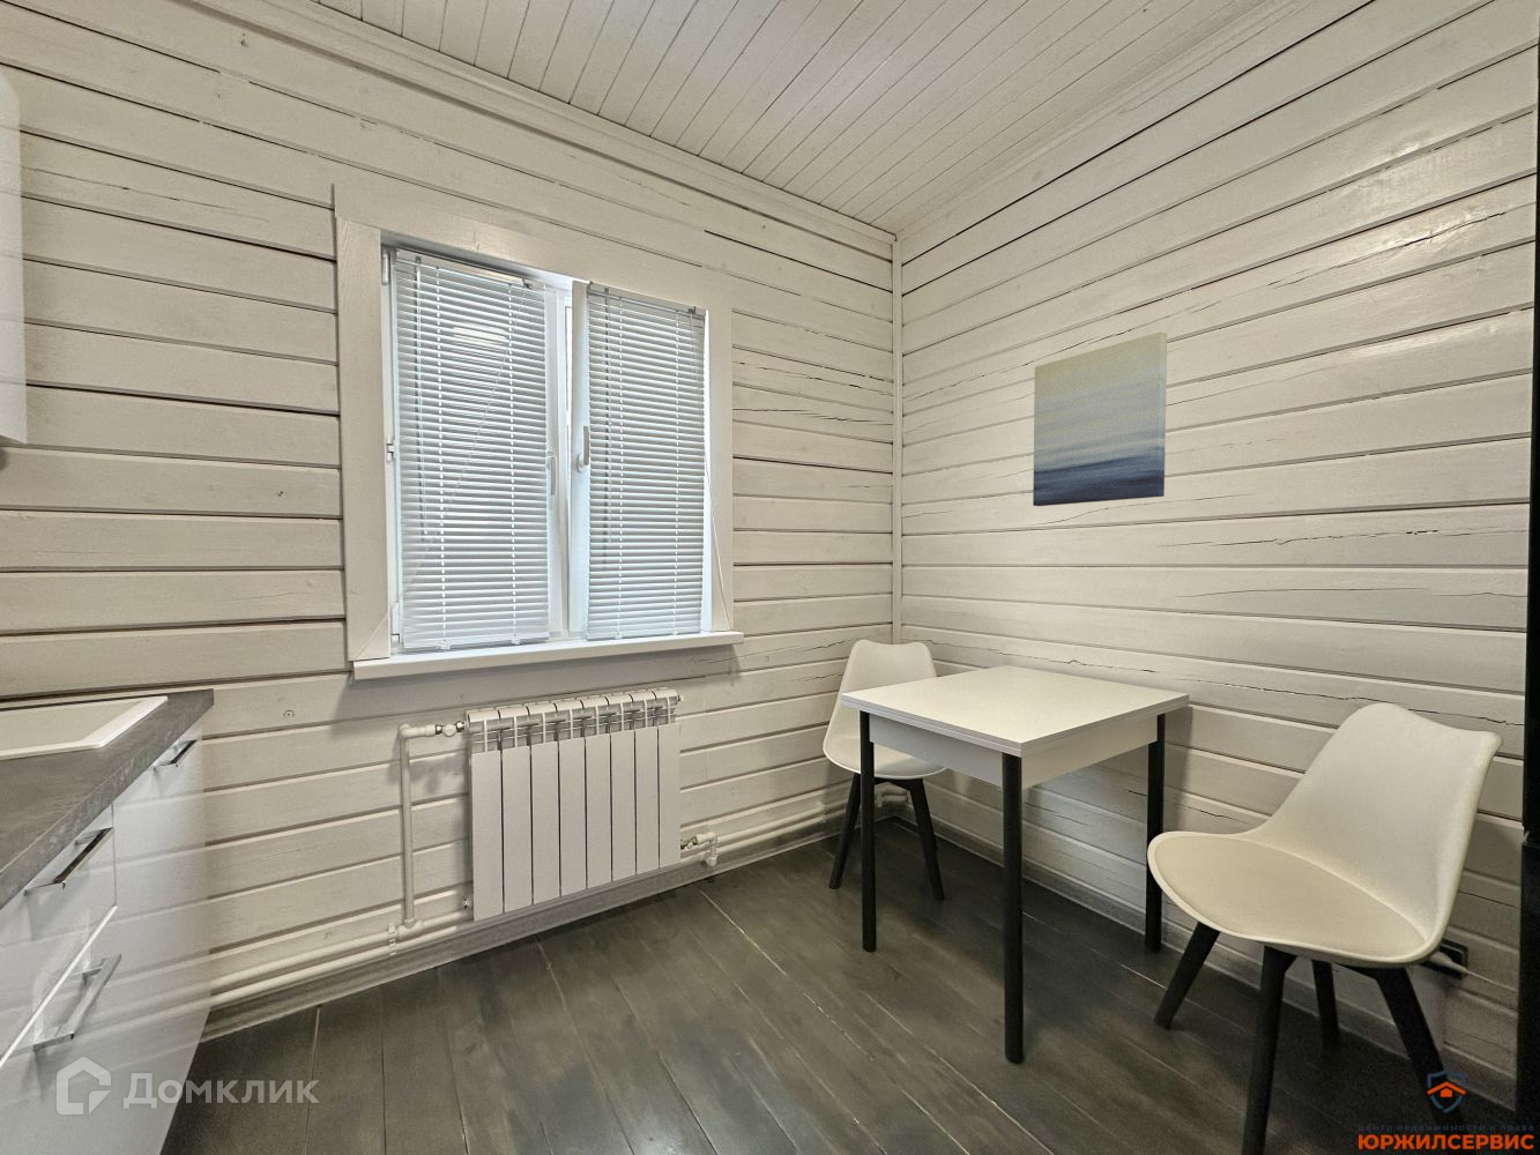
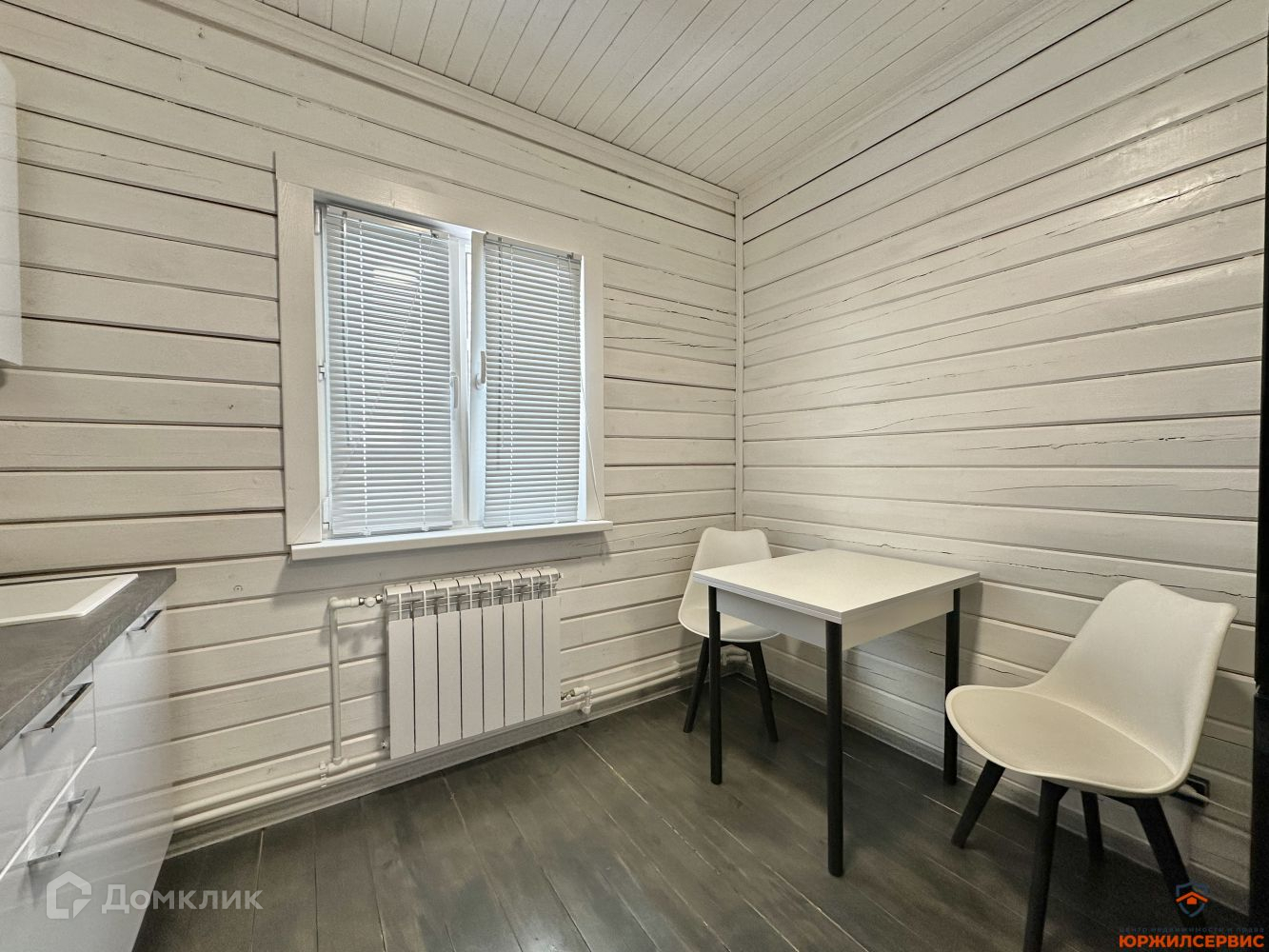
- wall art [1032,329,1167,507]
